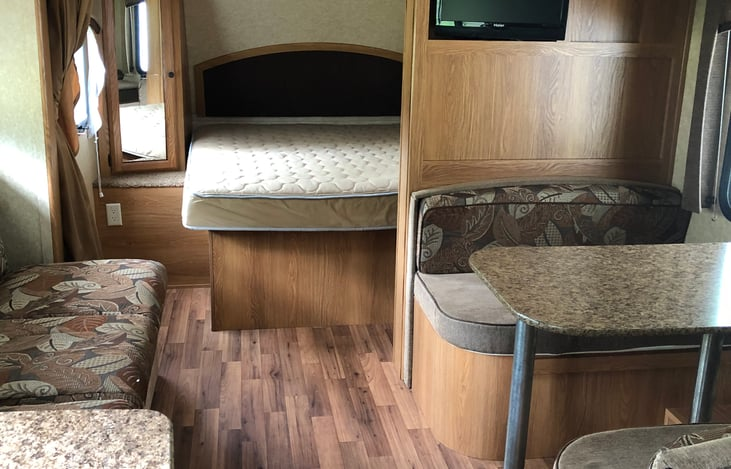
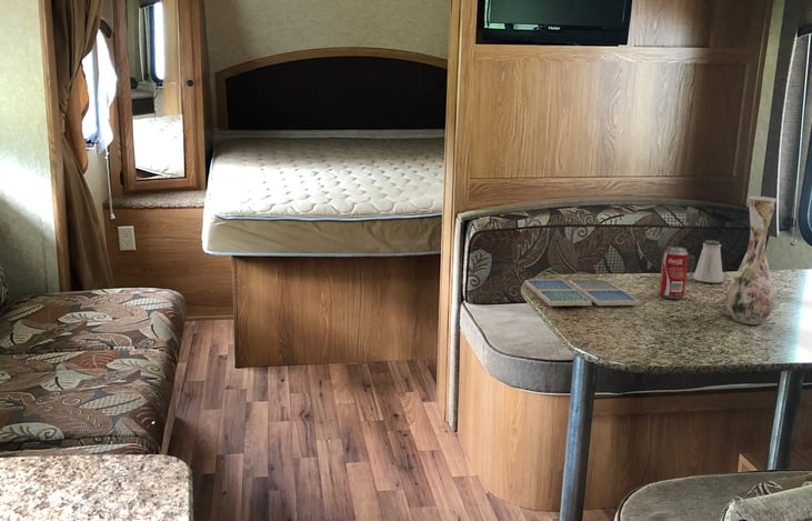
+ saltshaker [692,239,724,283]
+ vase [725,196,778,325]
+ drink coaster [523,279,641,307]
+ beverage can [659,246,690,300]
